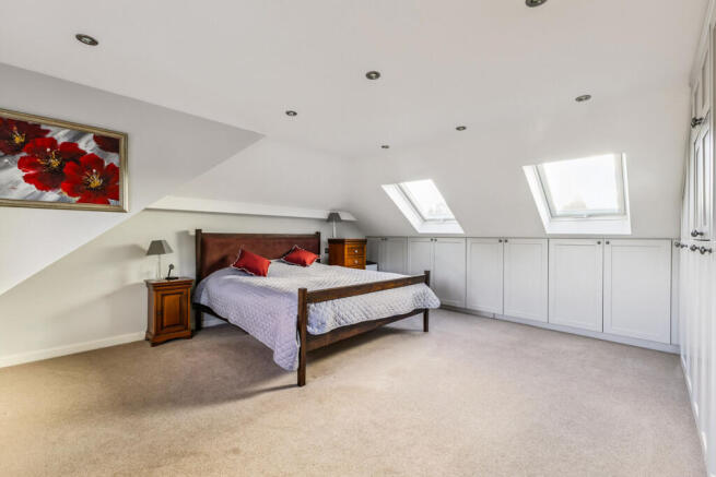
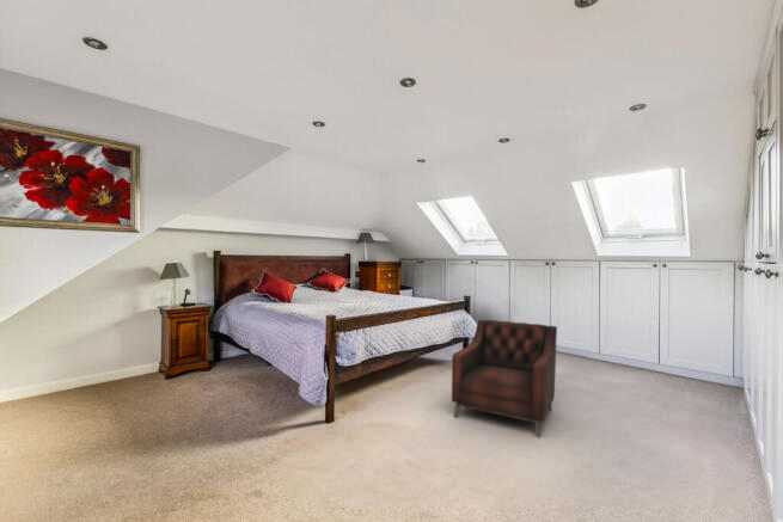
+ armchair [451,319,558,437]
